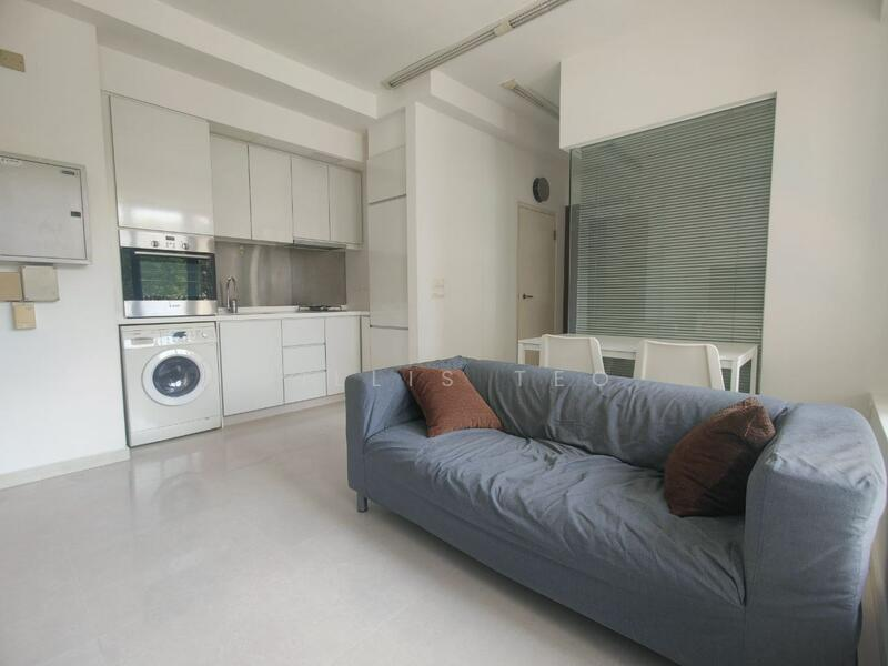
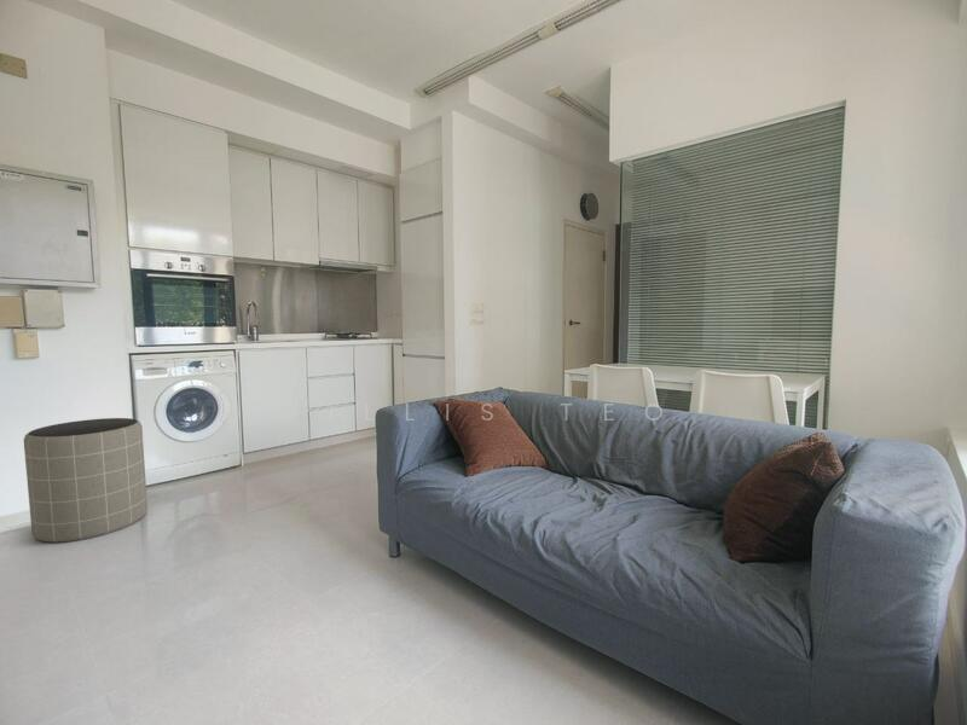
+ trash can [23,417,149,544]
